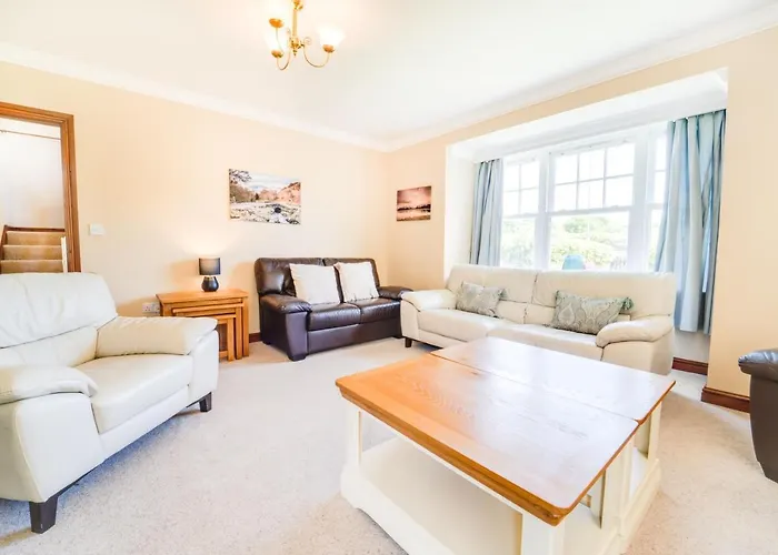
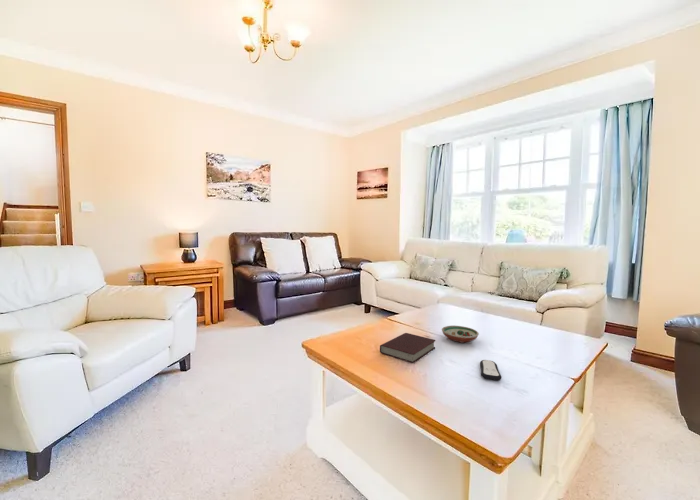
+ book [379,332,437,364]
+ remote control [479,359,503,382]
+ decorative bowl [441,325,480,344]
